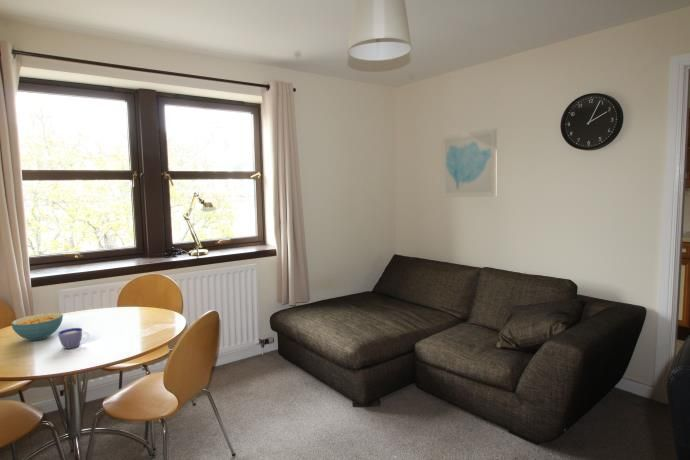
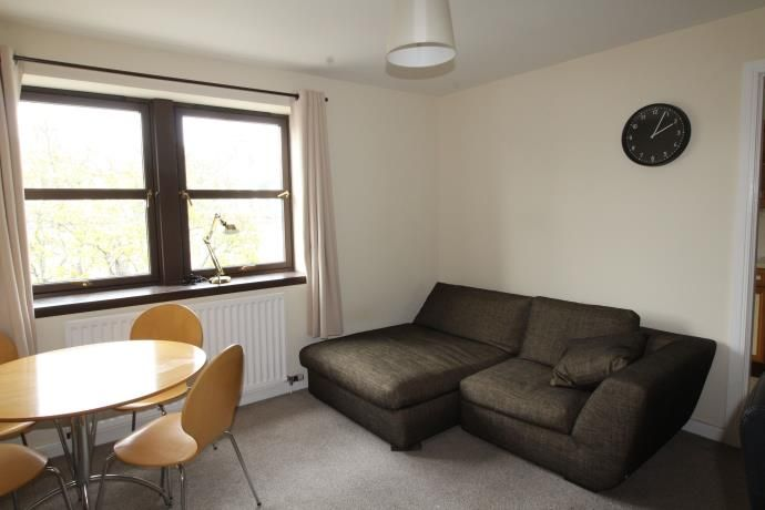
- cereal bowl [10,312,64,341]
- wall art [440,127,498,199]
- cup [57,327,91,350]
